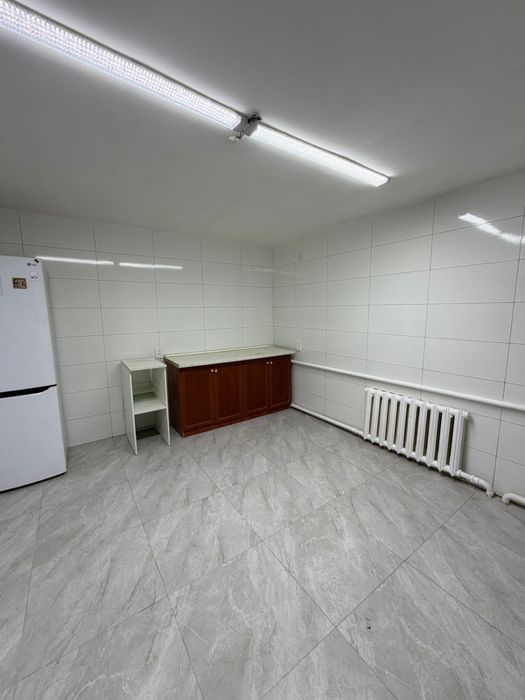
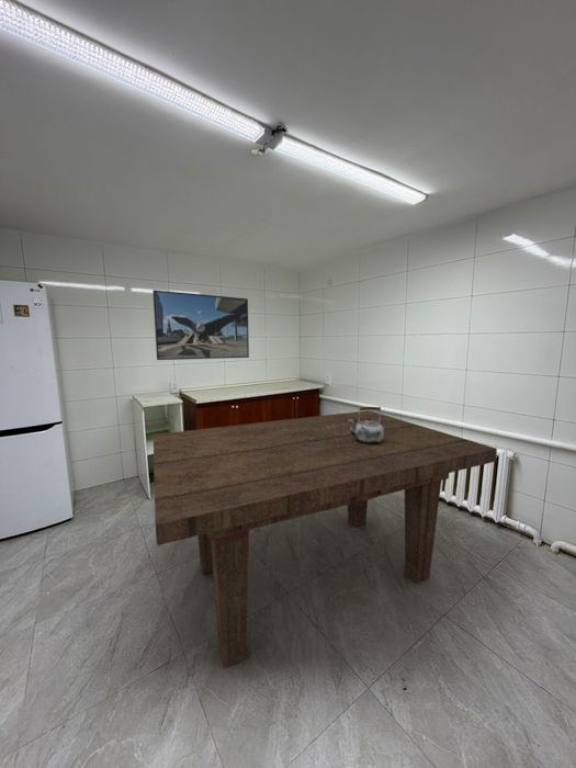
+ dining table [153,409,498,669]
+ kettle [348,406,384,443]
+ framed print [151,289,250,361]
